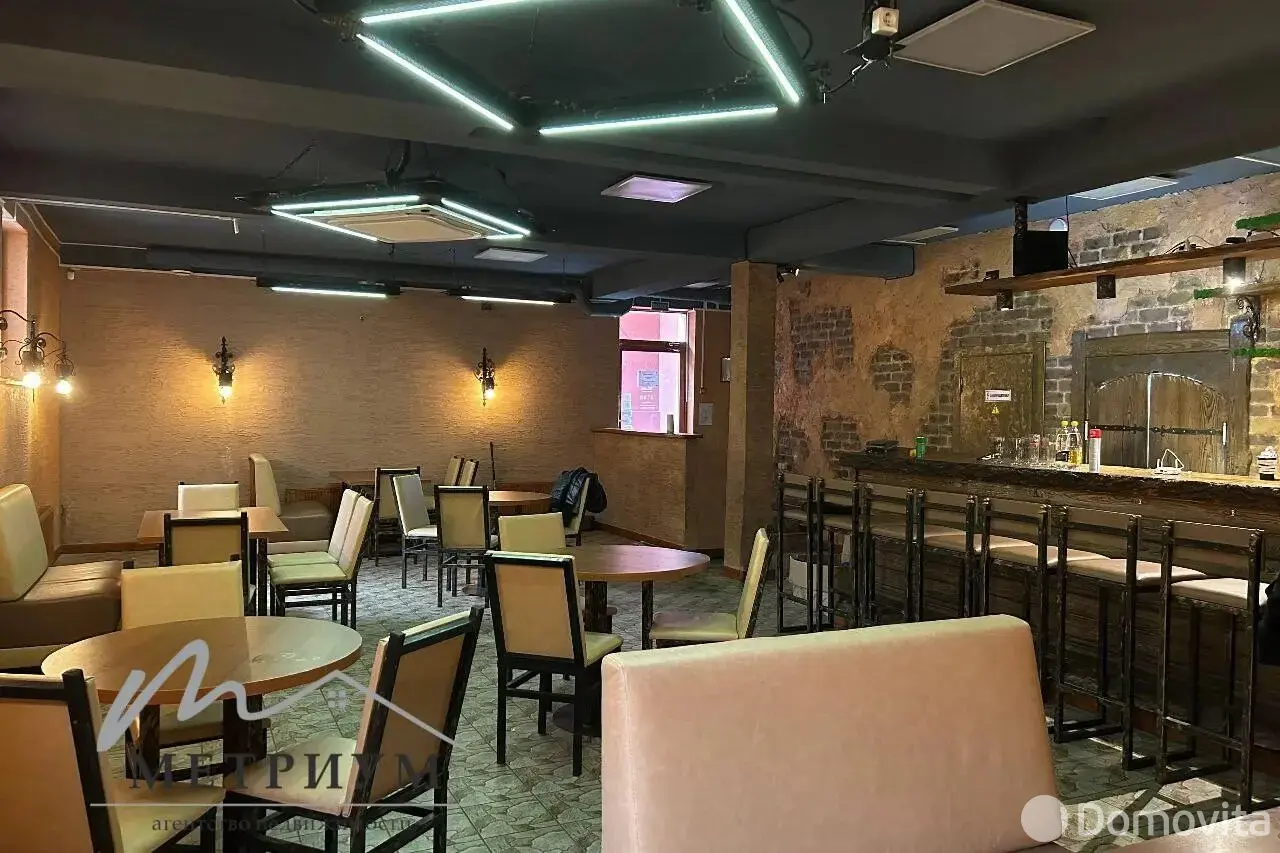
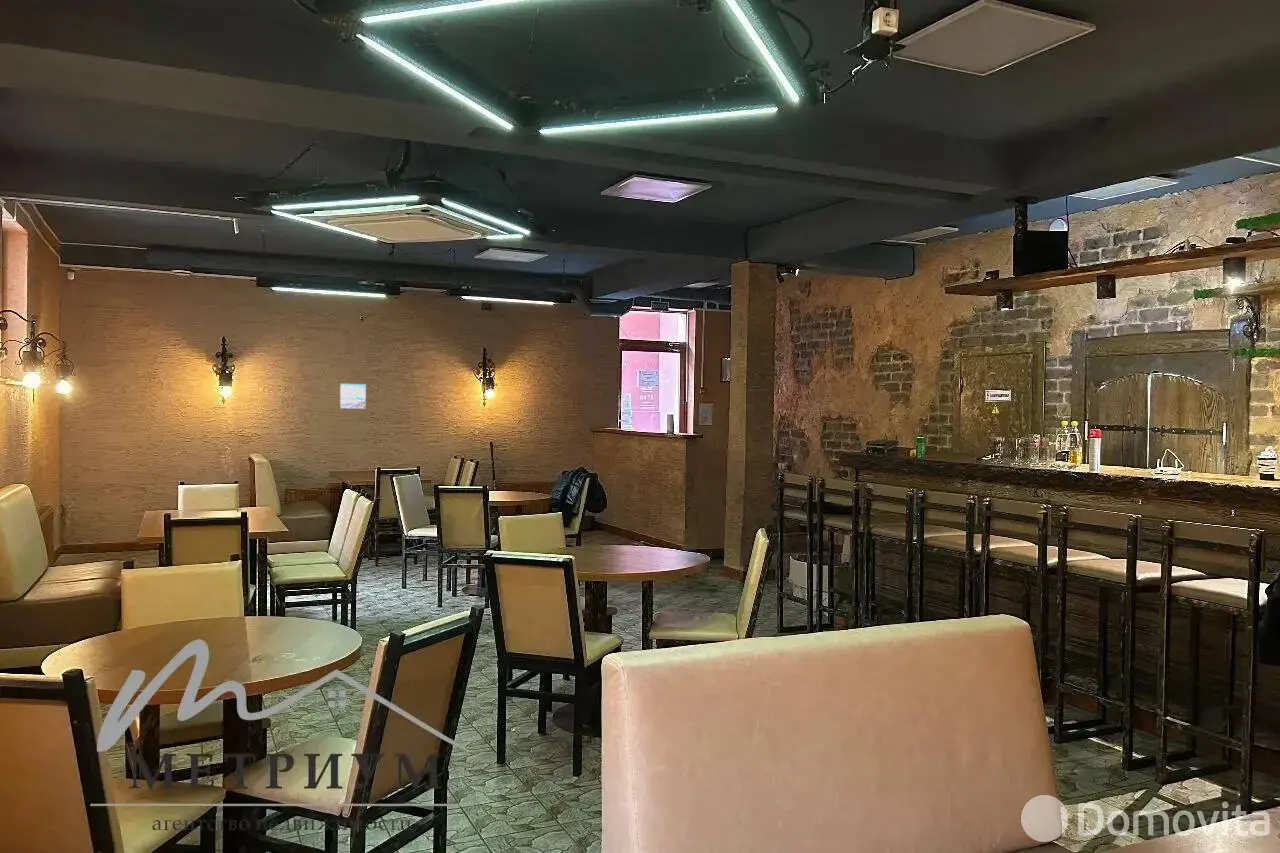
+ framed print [339,382,367,410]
